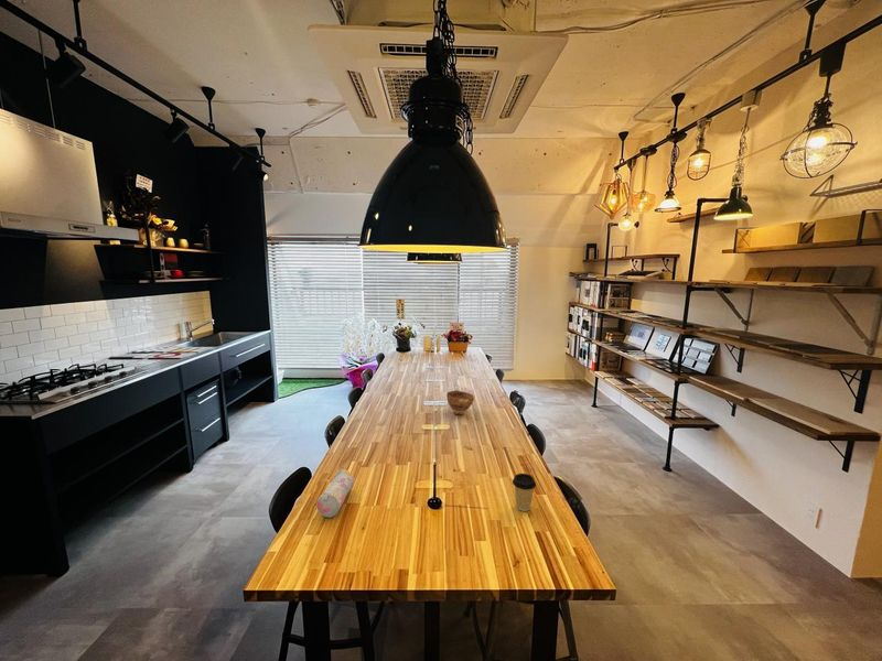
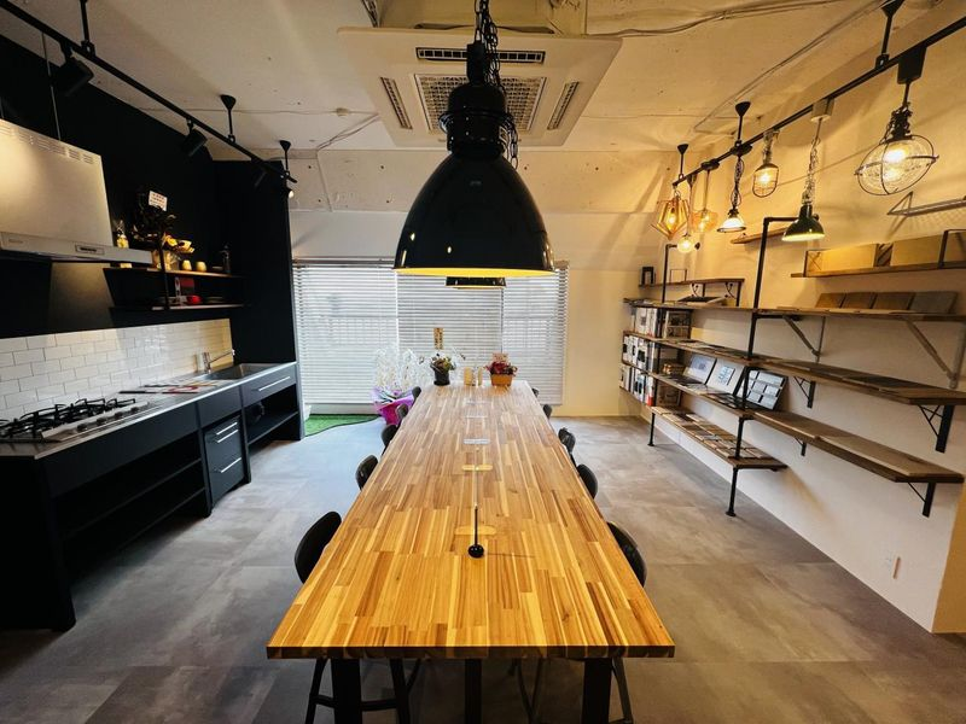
- bowl [445,389,475,416]
- pencil case [315,468,355,519]
- coffee cup [512,473,537,512]
